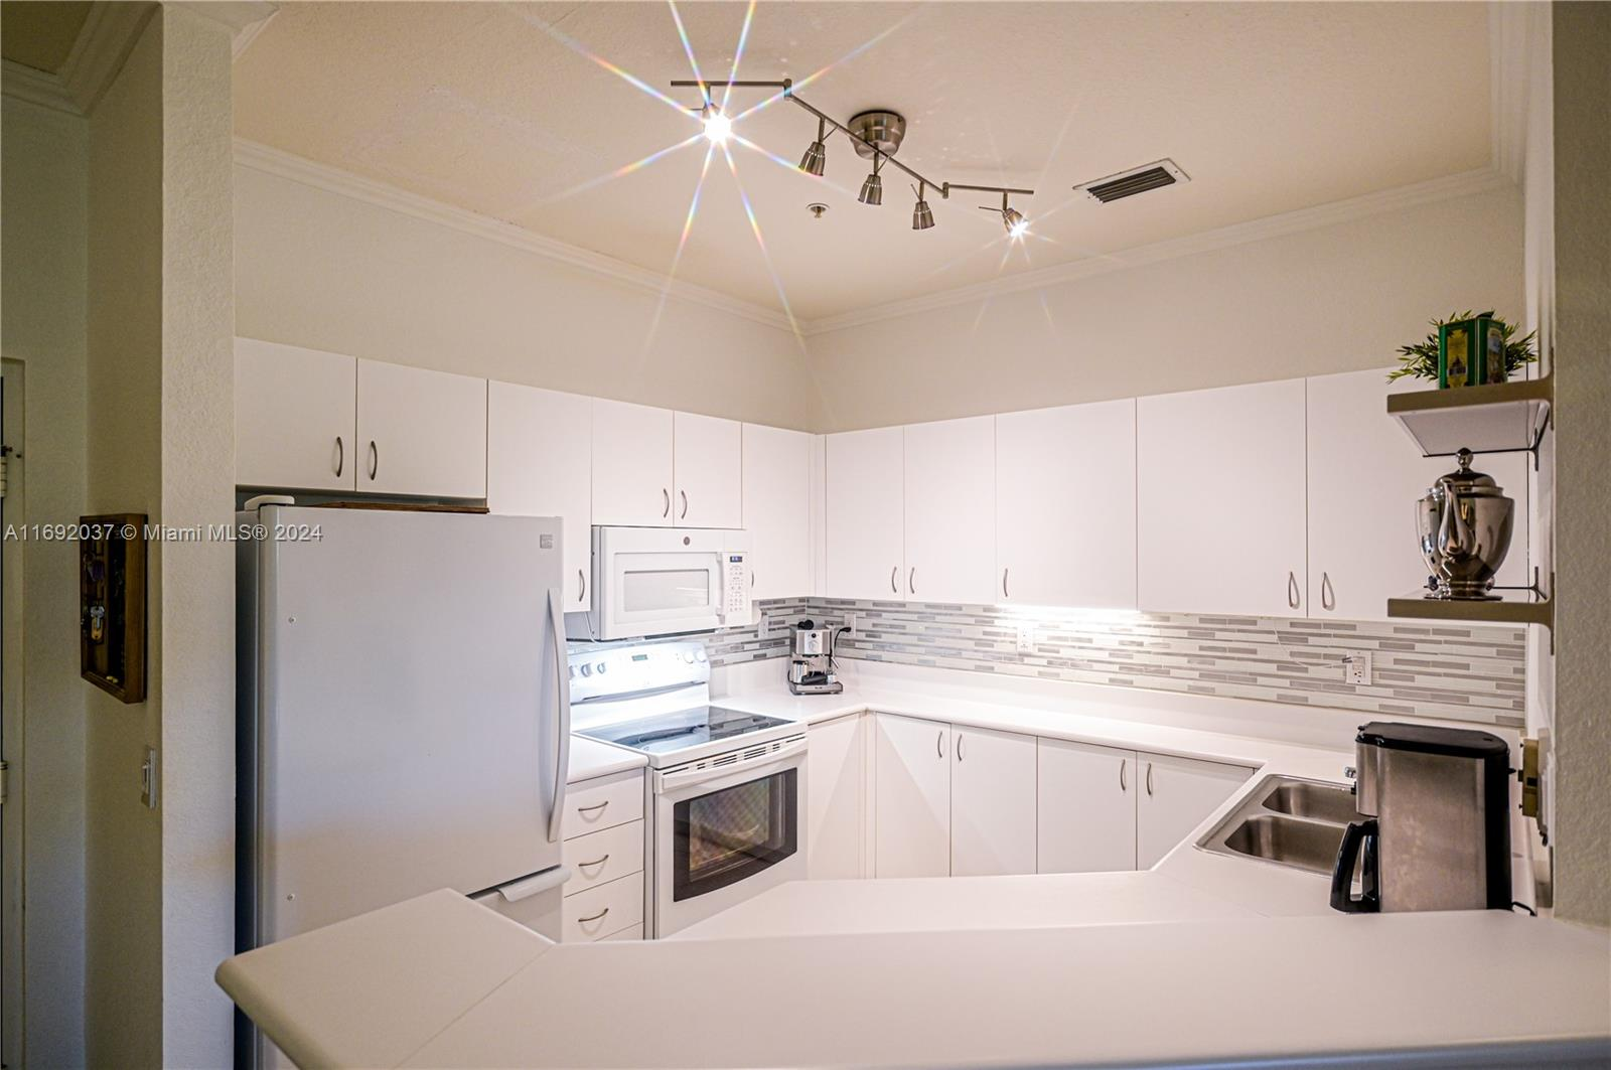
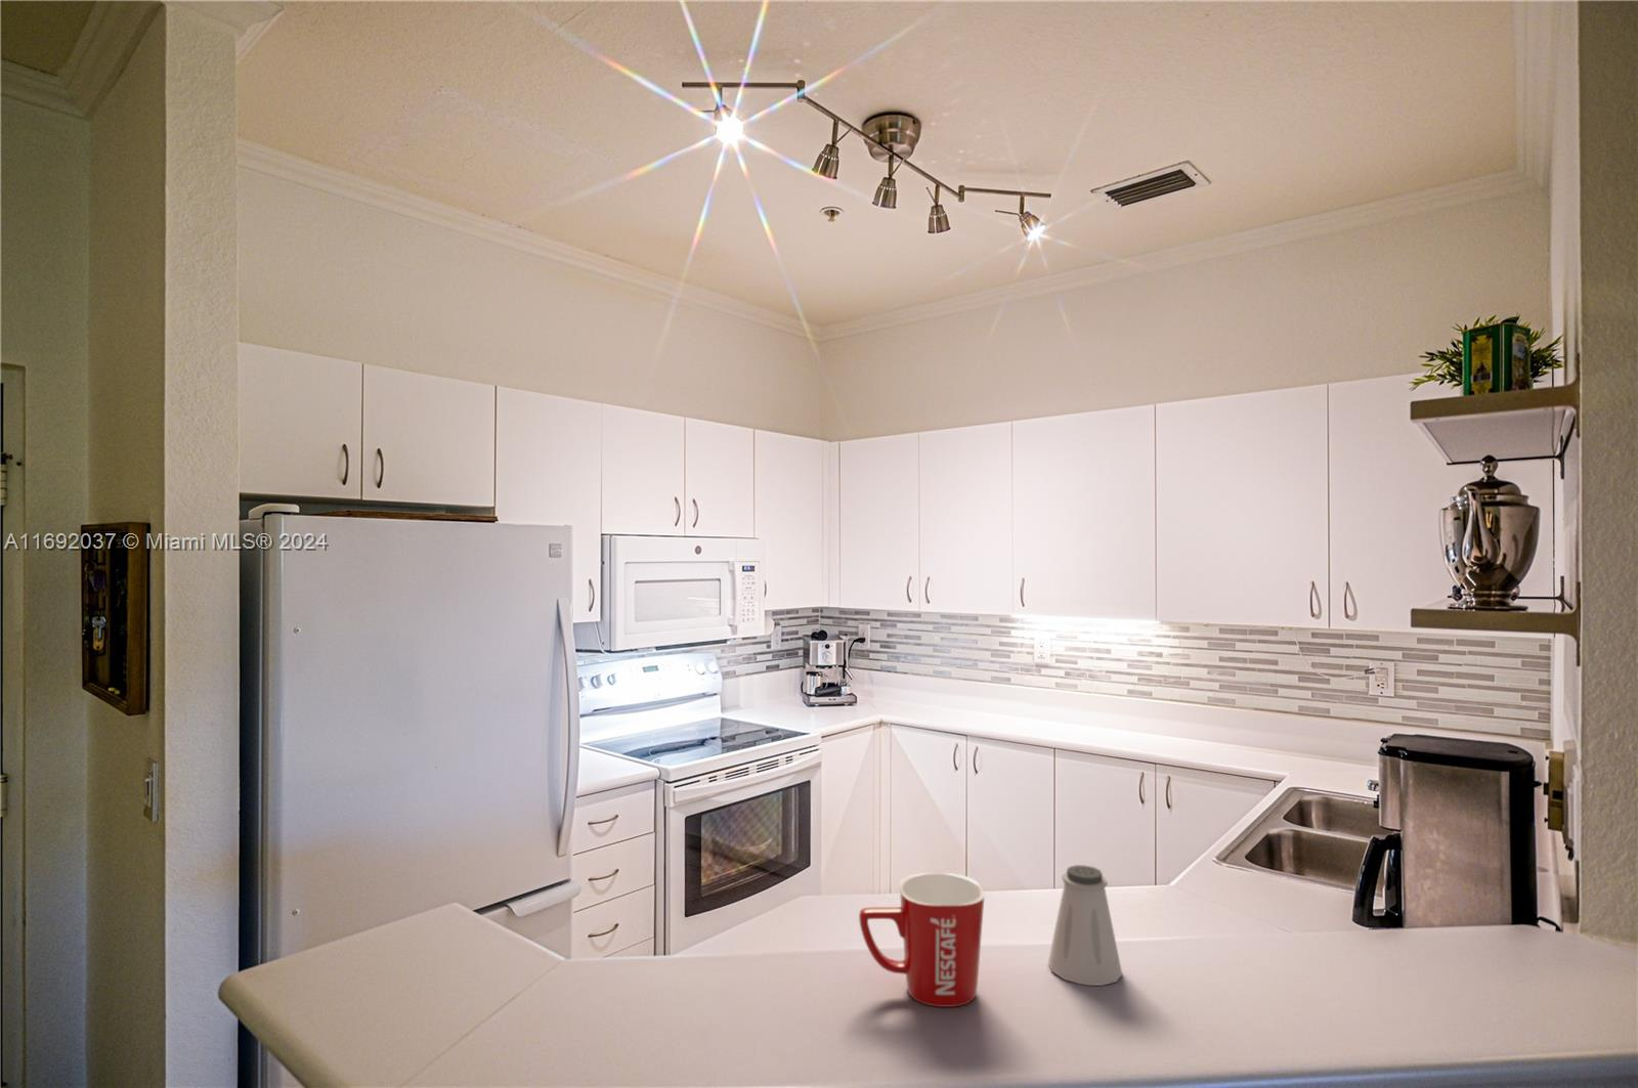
+ mug [858,872,986,1008]
+ saltshaker [1048,863,1123,987]
